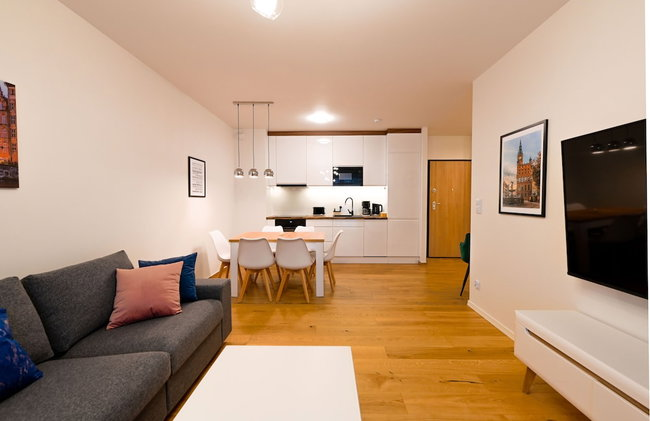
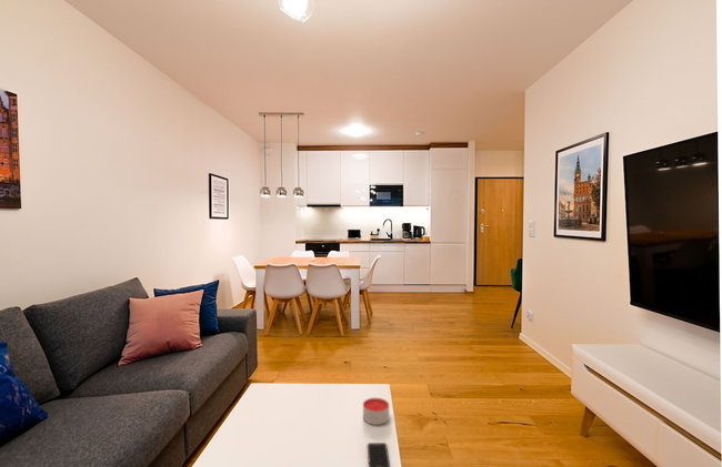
+ cell phone [367,441,391,467]
+ candle [362,397,390,426]
